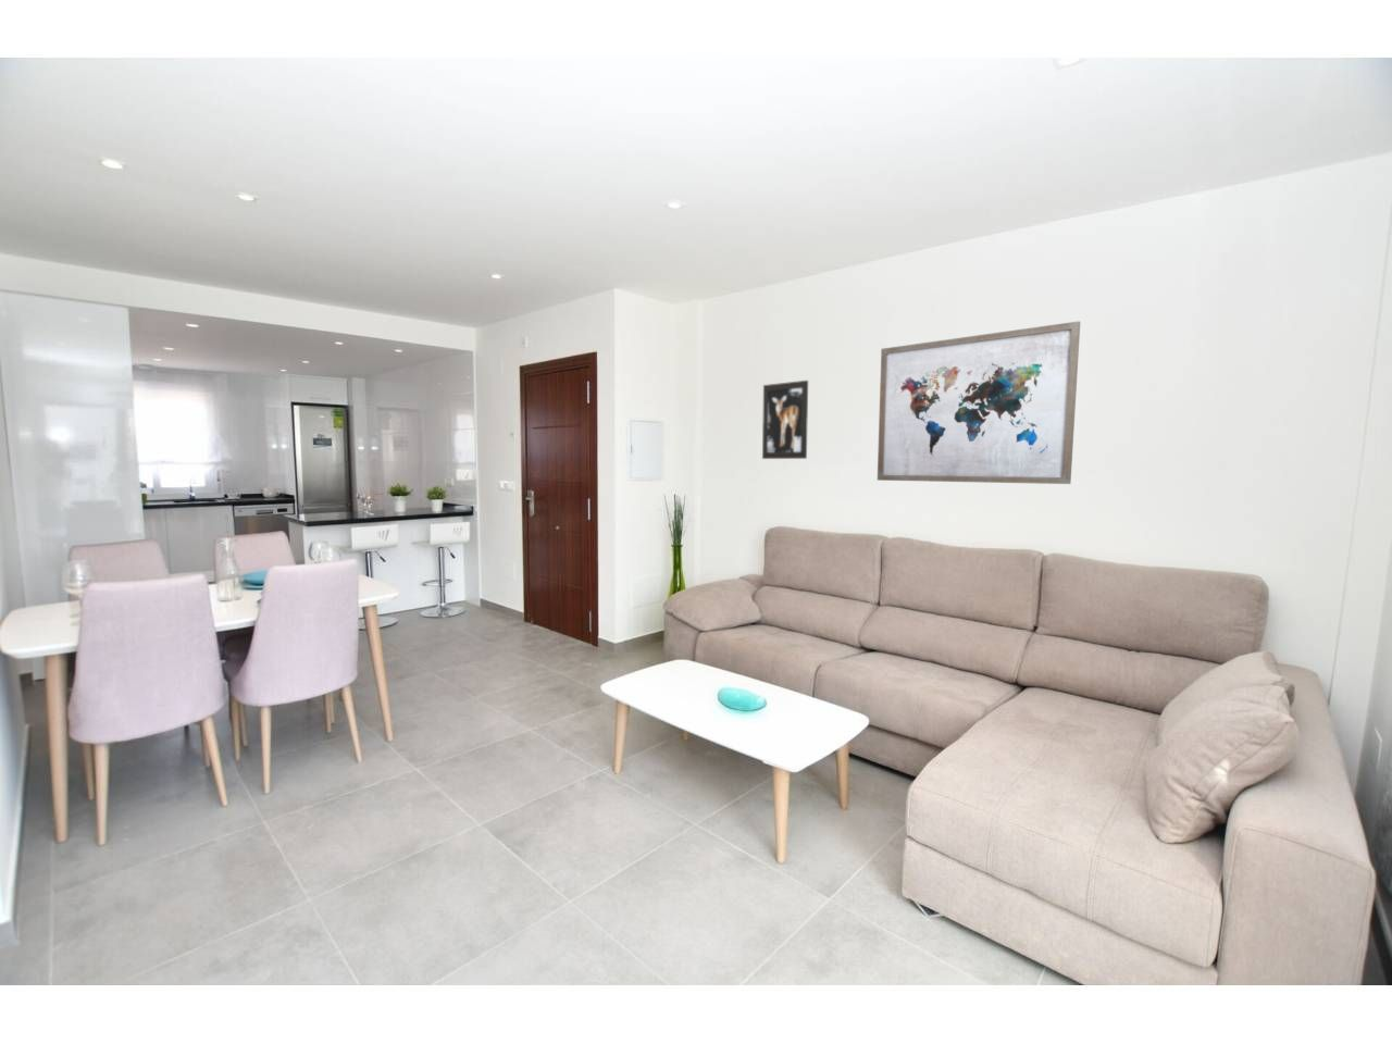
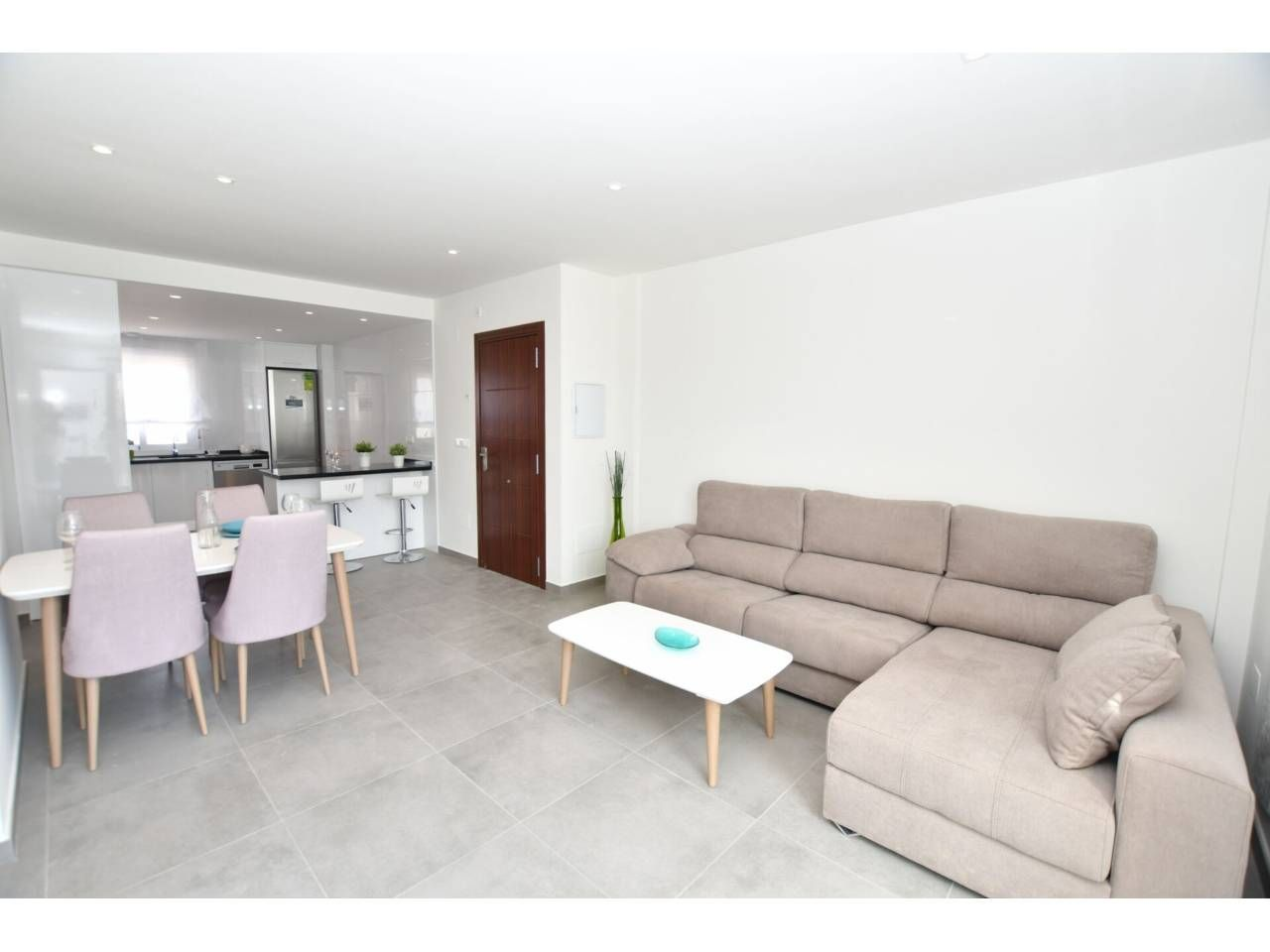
- wall art [762,379,809,459]
- wall art [877,320,1081,485]
